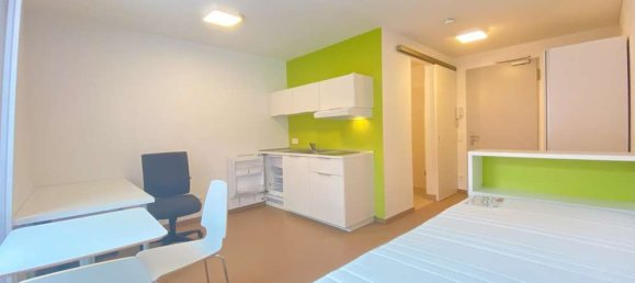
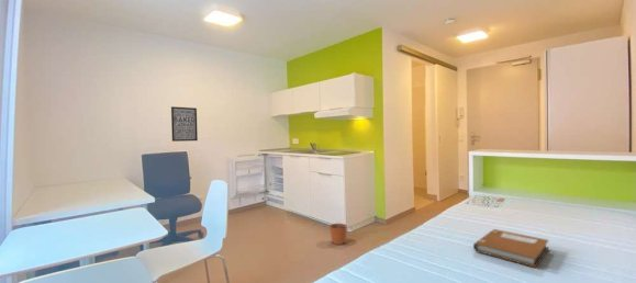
+ wall art [170,105,199,143]
+ plant pot [328,223,348,246]
+ notebook [472,228,549,269]
